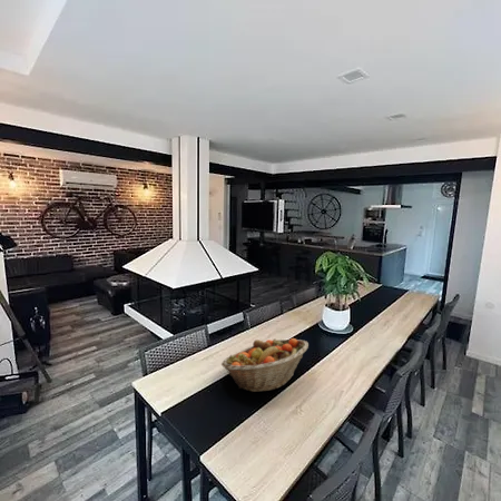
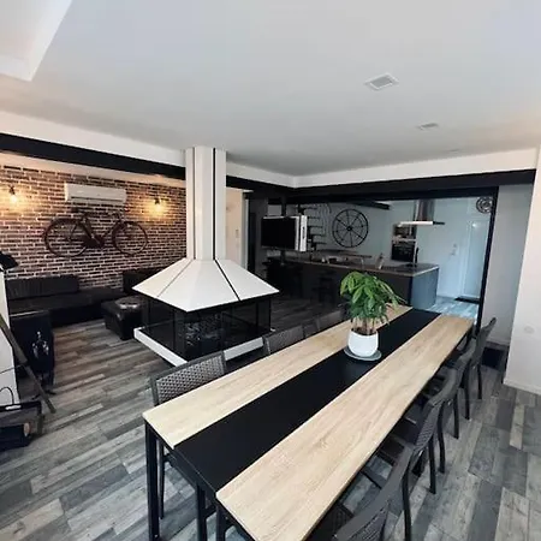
- fruit basket [220,337,310,393]
